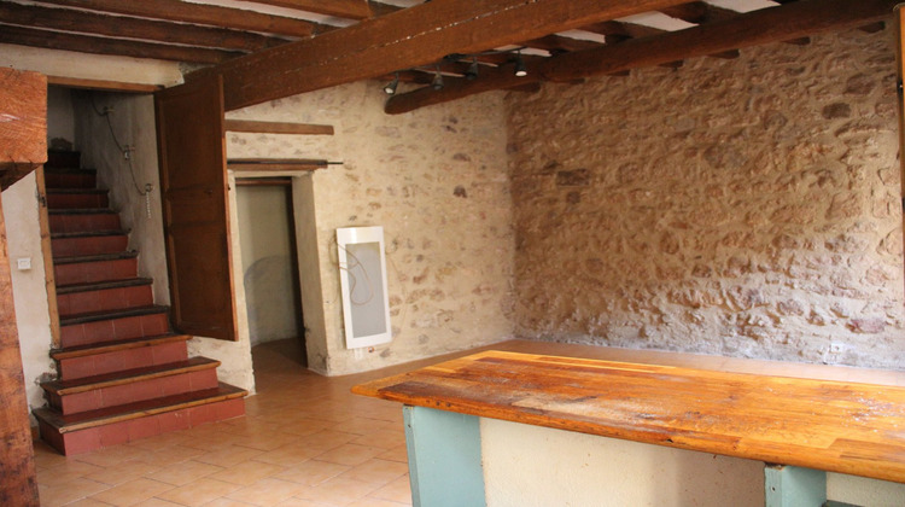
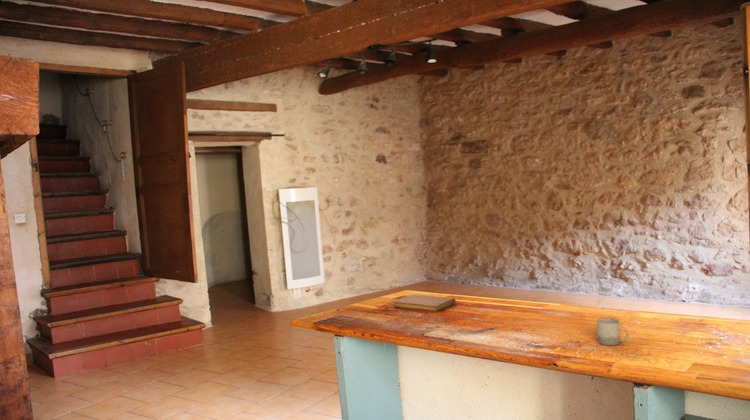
+ cup [596,317,630,346]
+ notebook [393,294,456,312]
